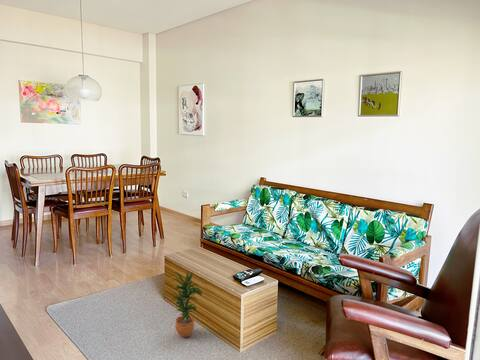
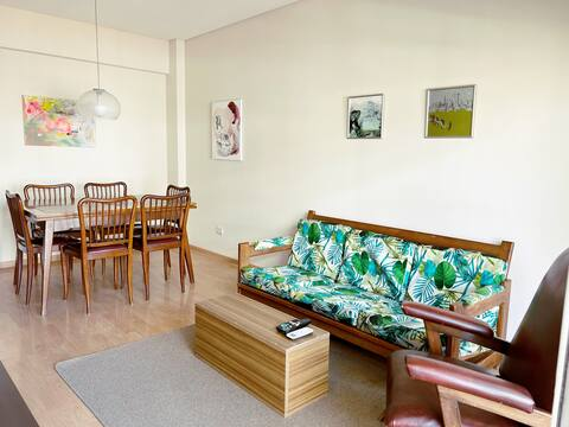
- potted plant [170,270,203,338]
